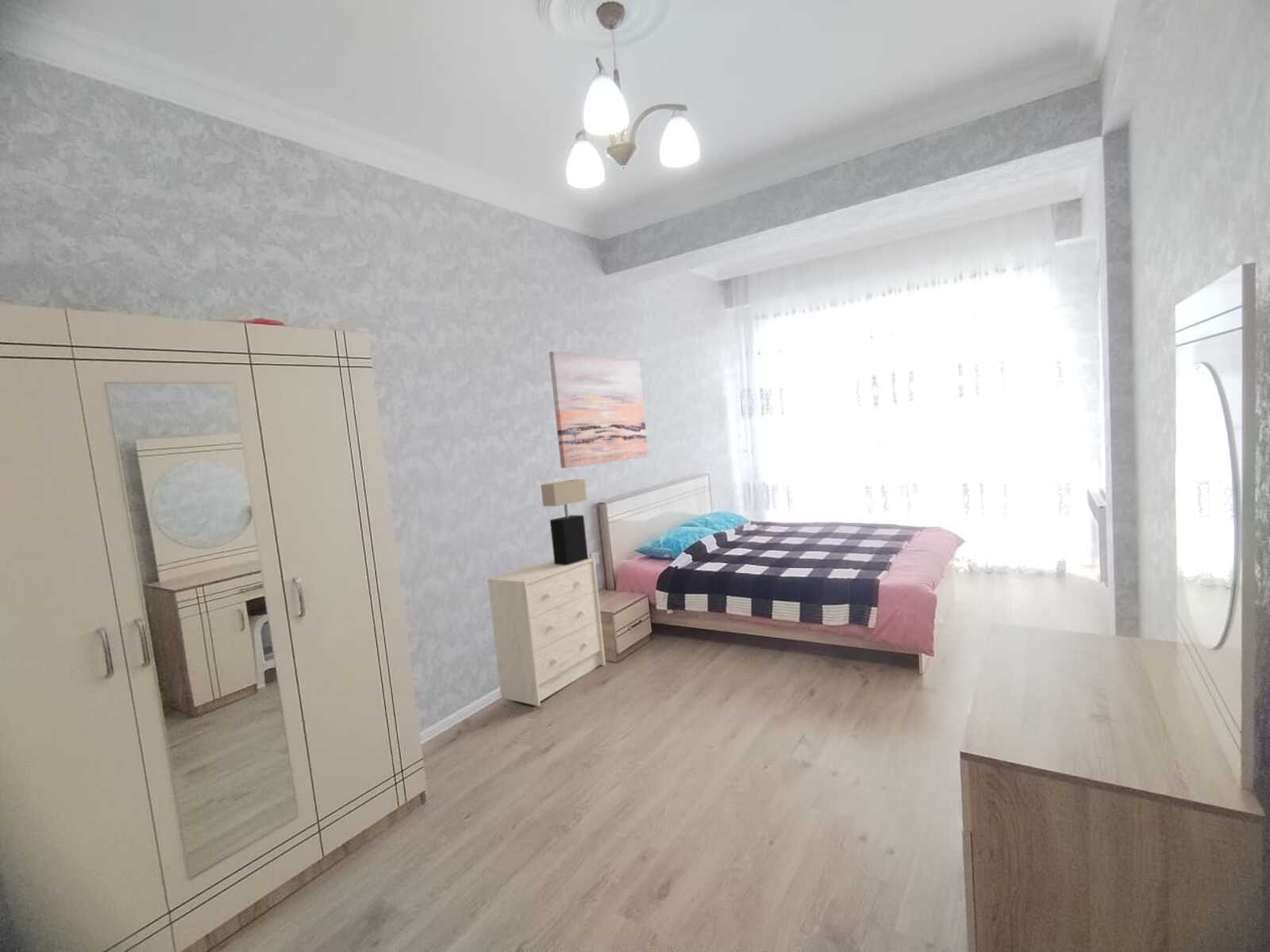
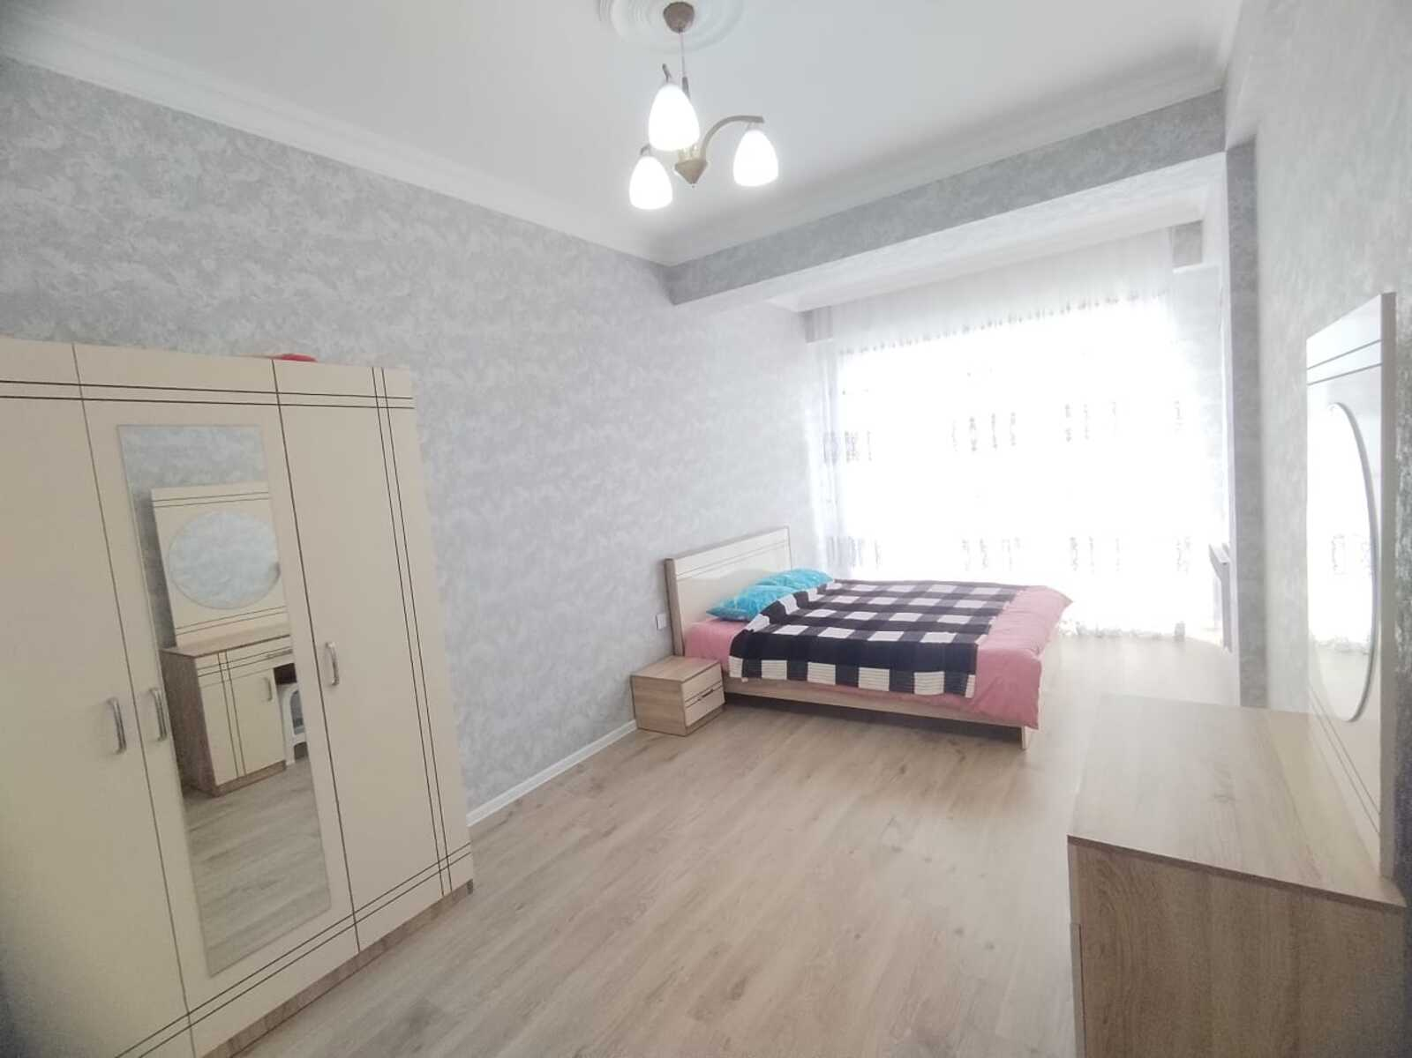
- wall art [548,351,649,469]
- table lamp [540,478,589,566]
- dresser [487,556,606,707]
